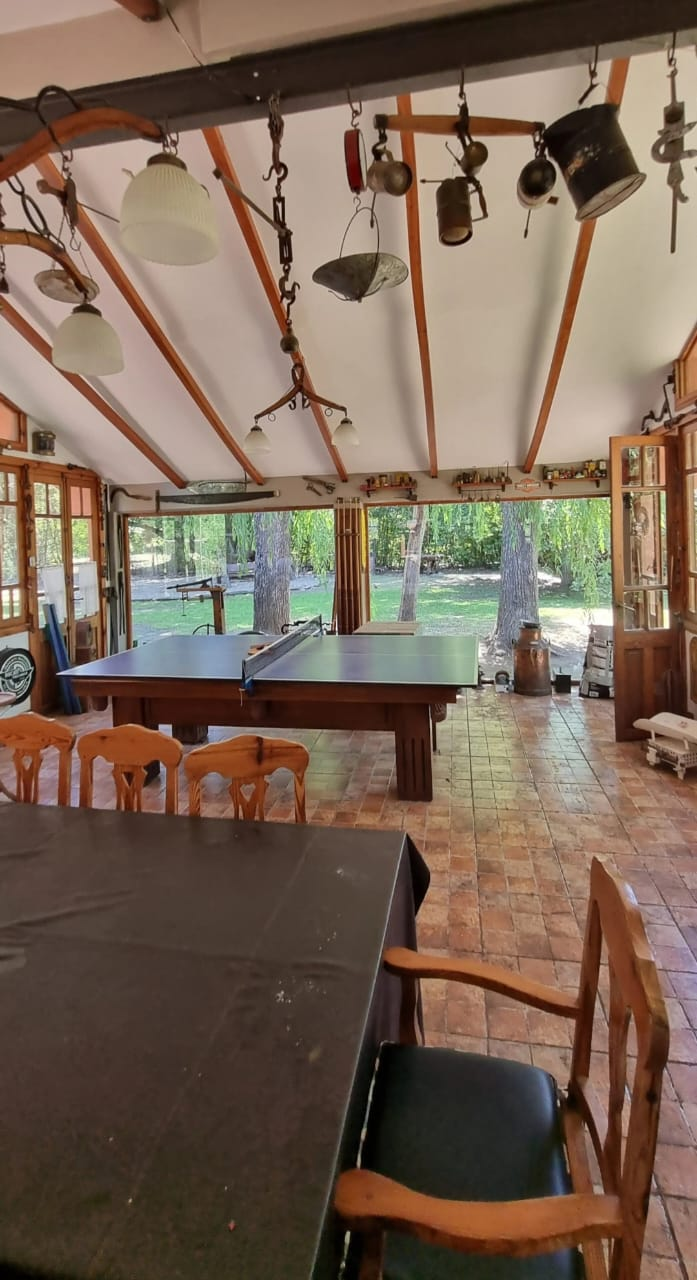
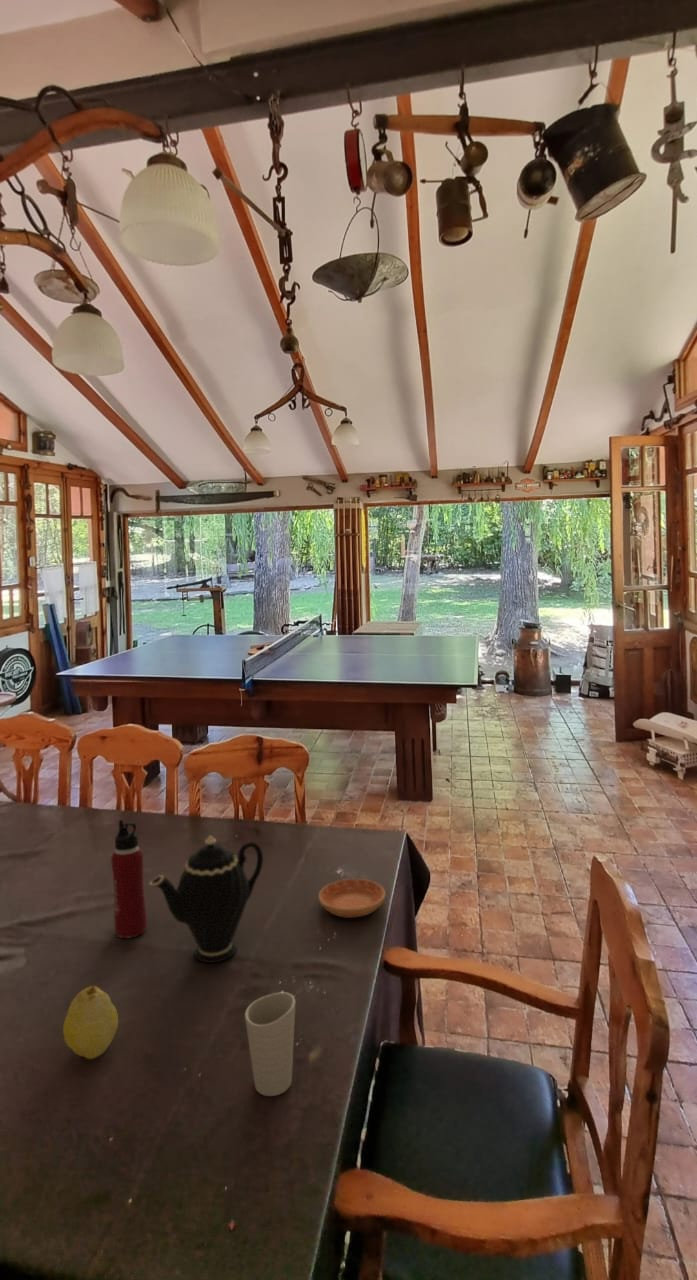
+ cup [244,991,296,1097]
+ saucer [318,878,387,919]
+ water bottle [110,819,148,939]
+ teapot [148,835,264,964]
+ fruit [62,984,119,1060]
